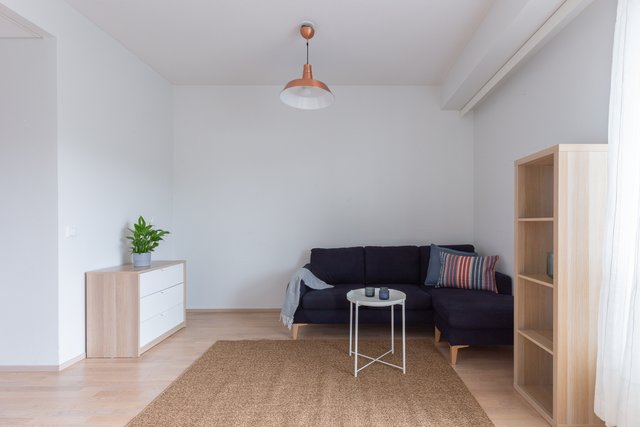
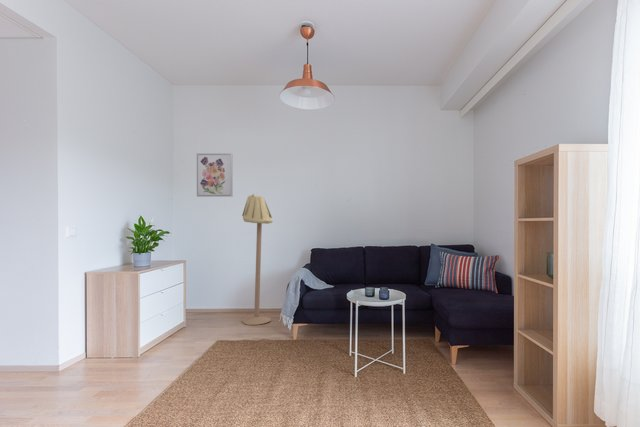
+ wall art [196,152,234,198]
+ floor lamp [241,193,274,326]
